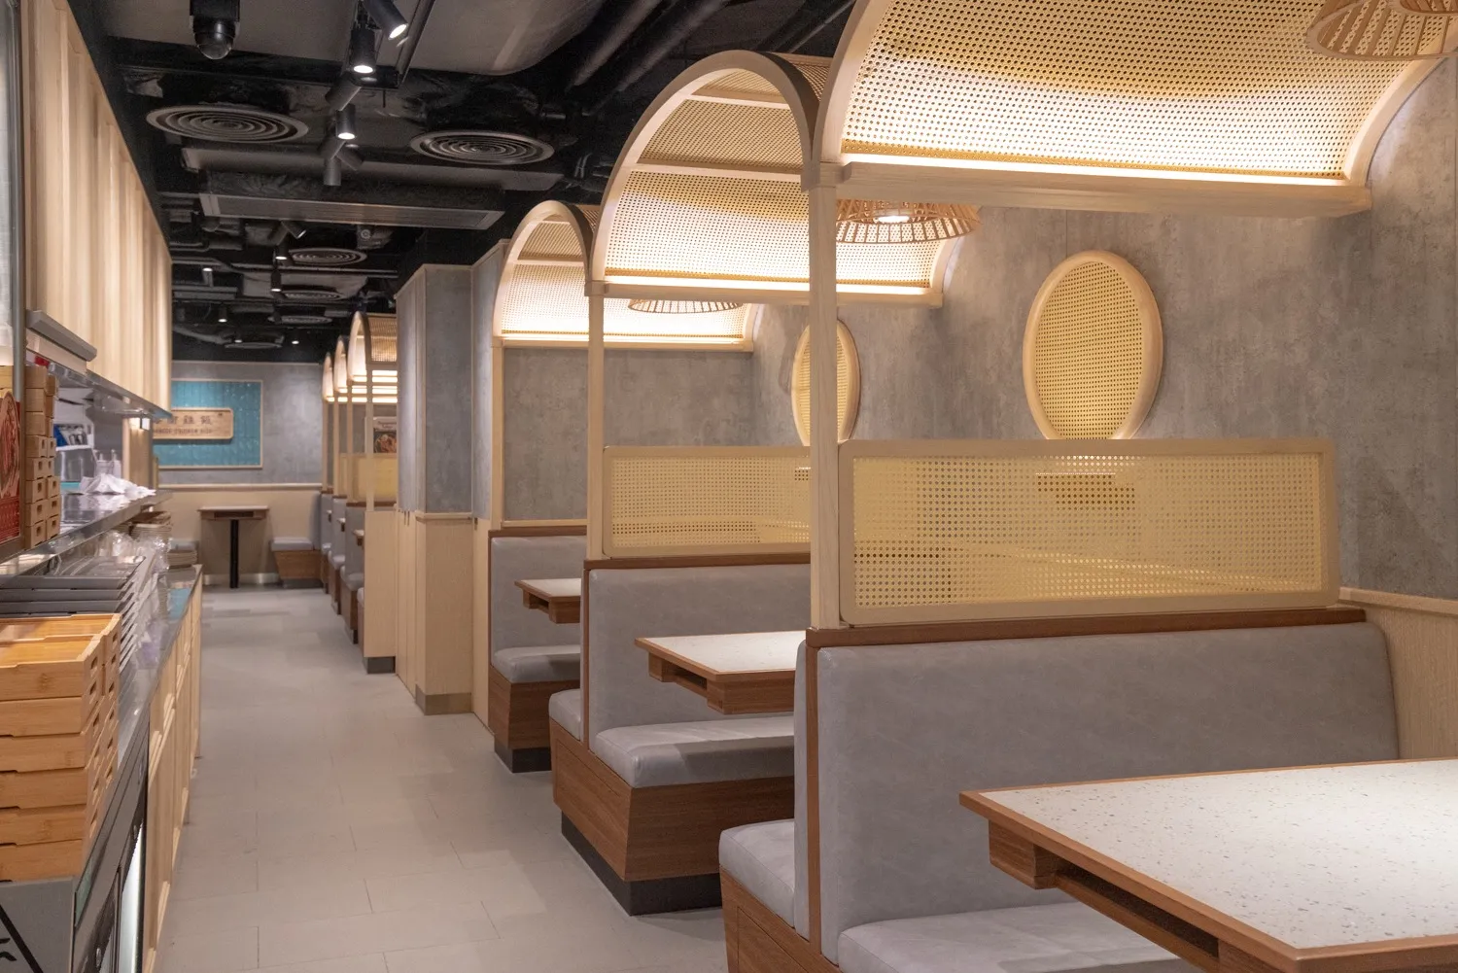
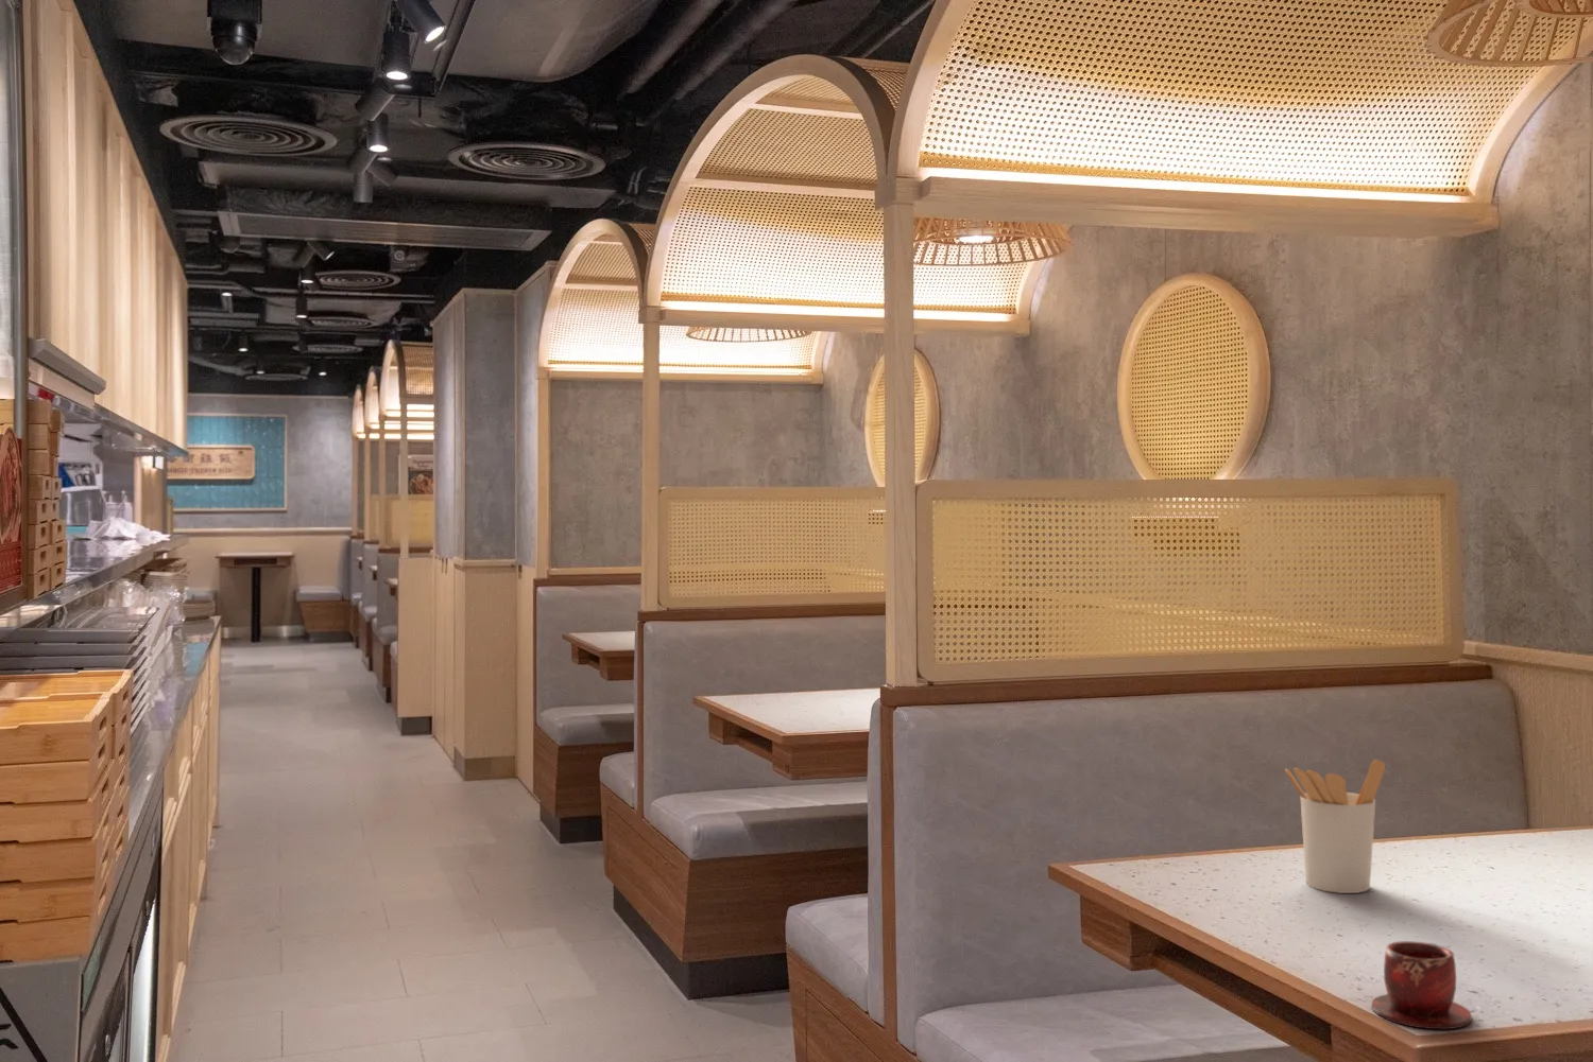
+ utensil holder [1283,759,1385,895]
+ teacup [1371,940,1473,1030]
